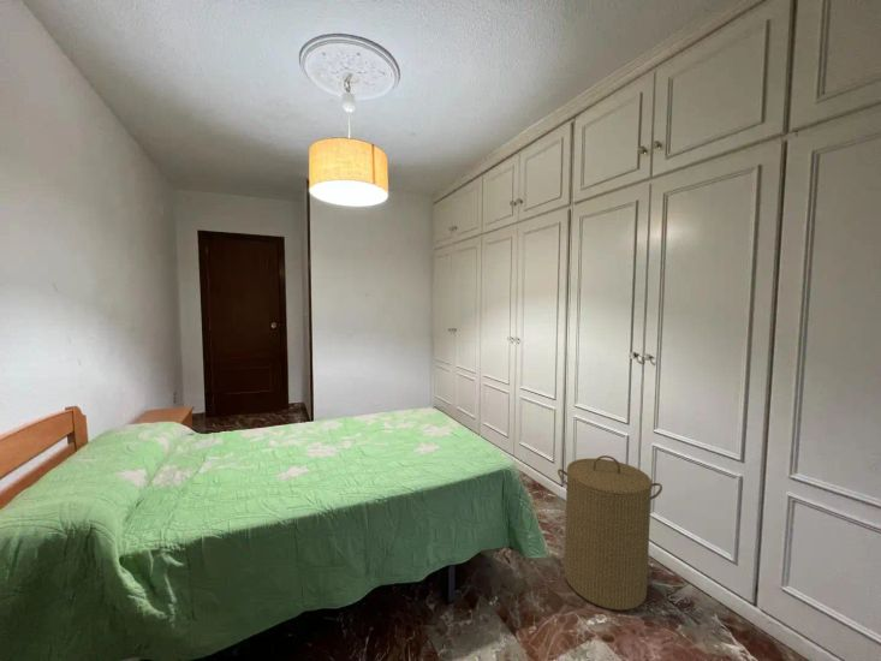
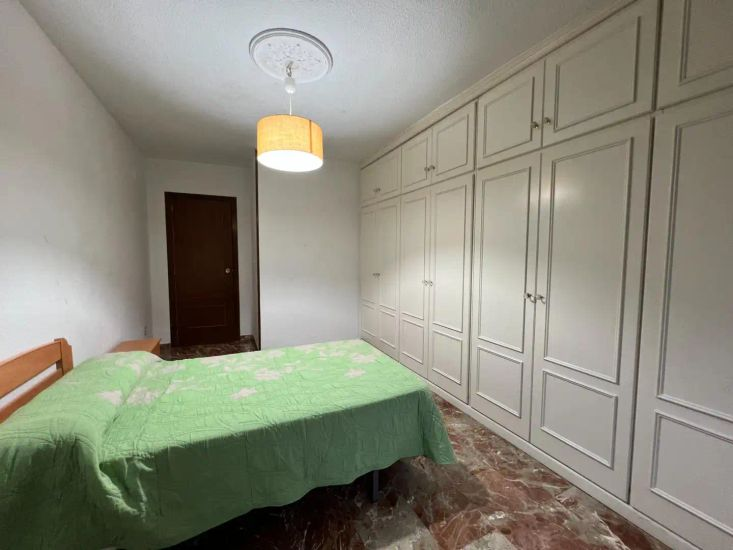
- laundry hamper [556,454,663,612]
